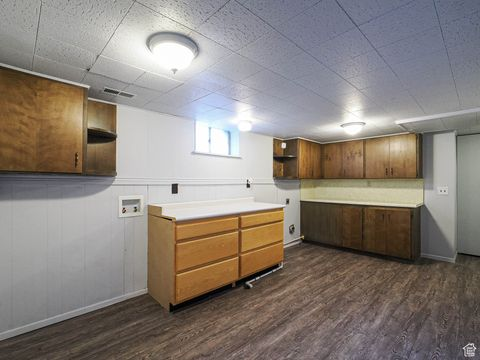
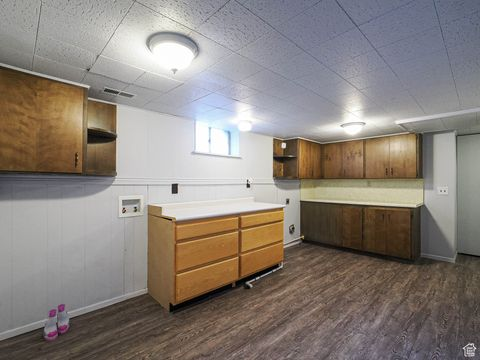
+ boots [42,303,71,342]
